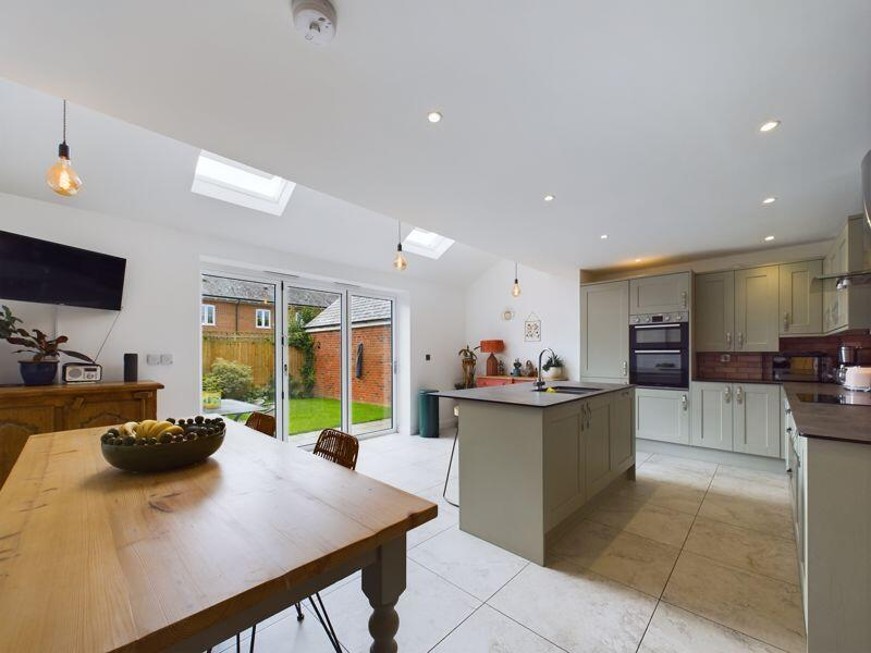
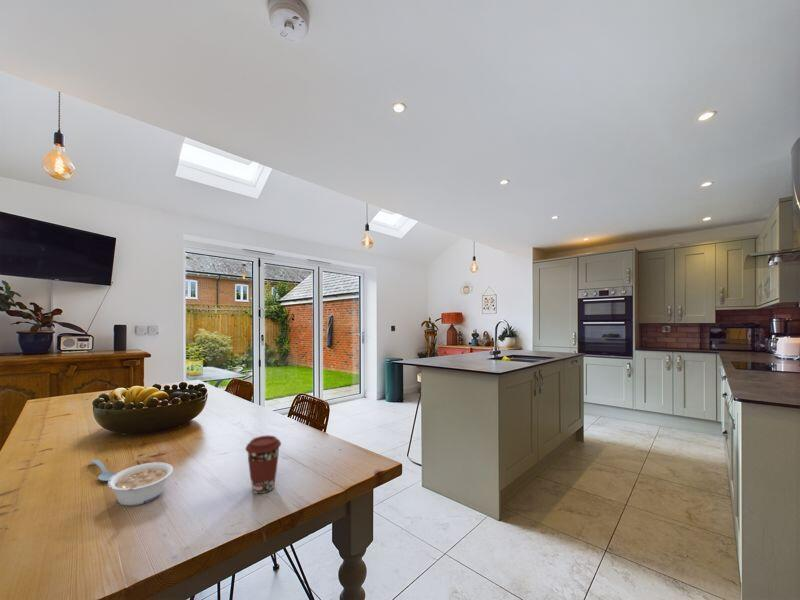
+ coffee cup [244,434,282,495]
+ spoon [89,459,117,482]
+ legume [107,461,174,507]
